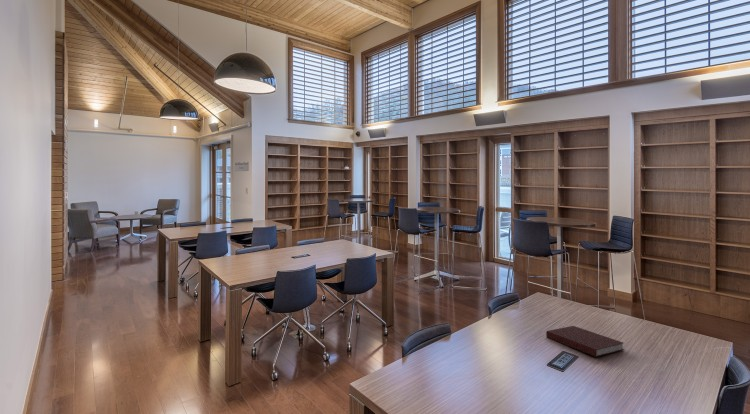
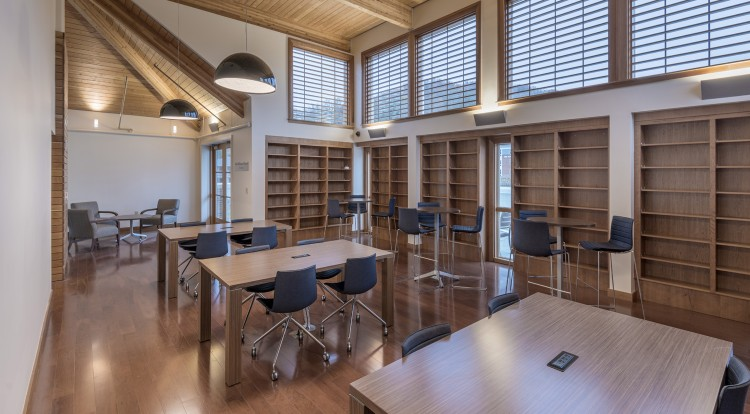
- notebook [545,325,625,358]
